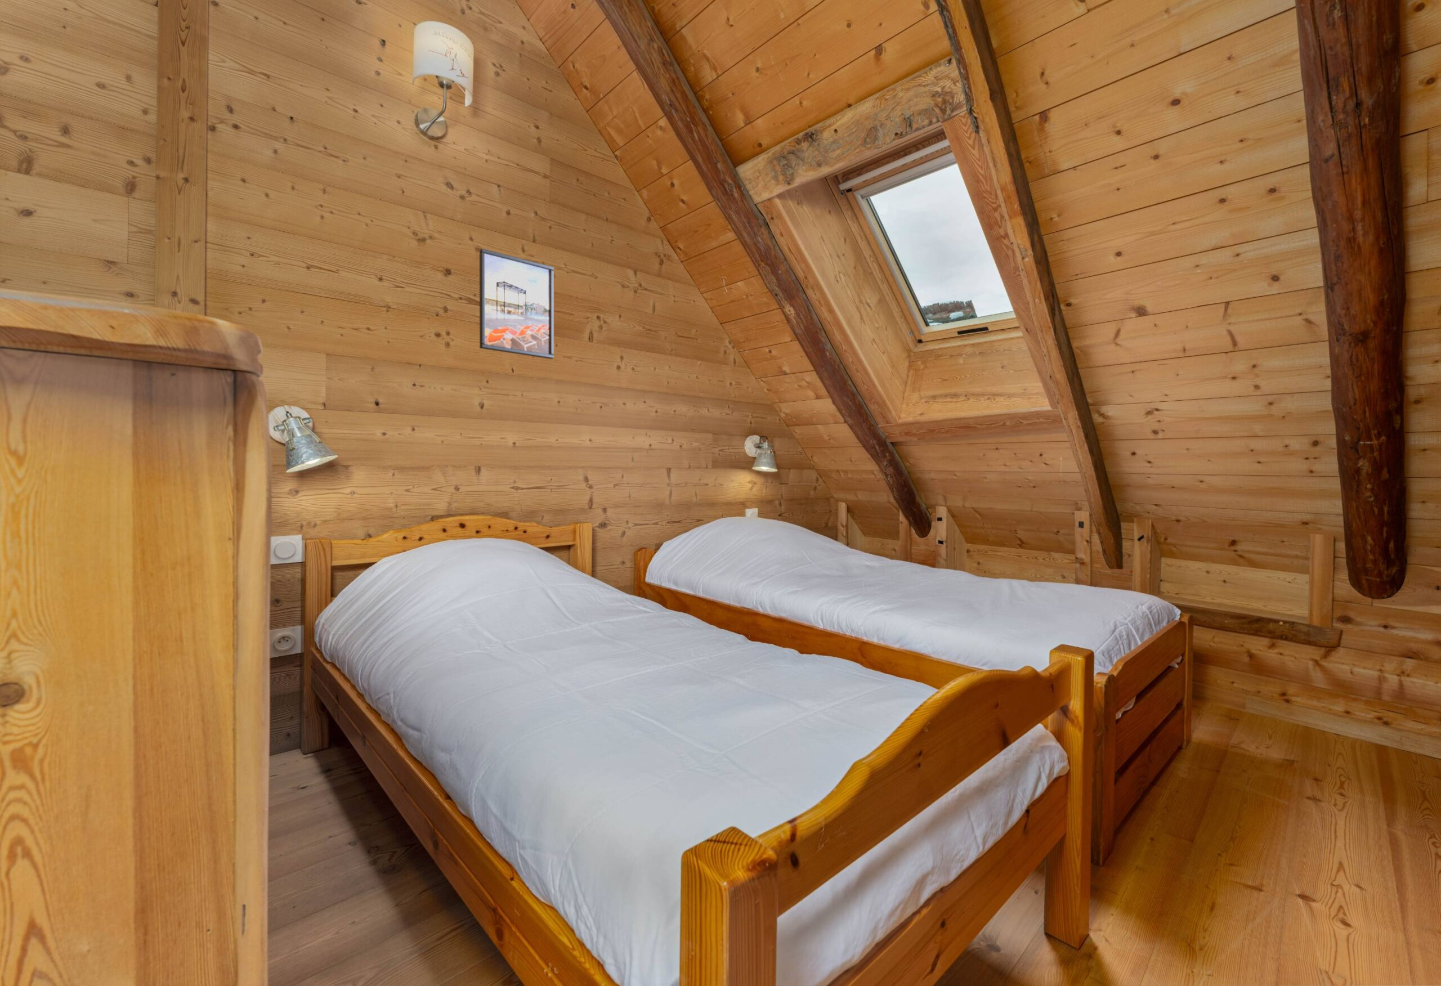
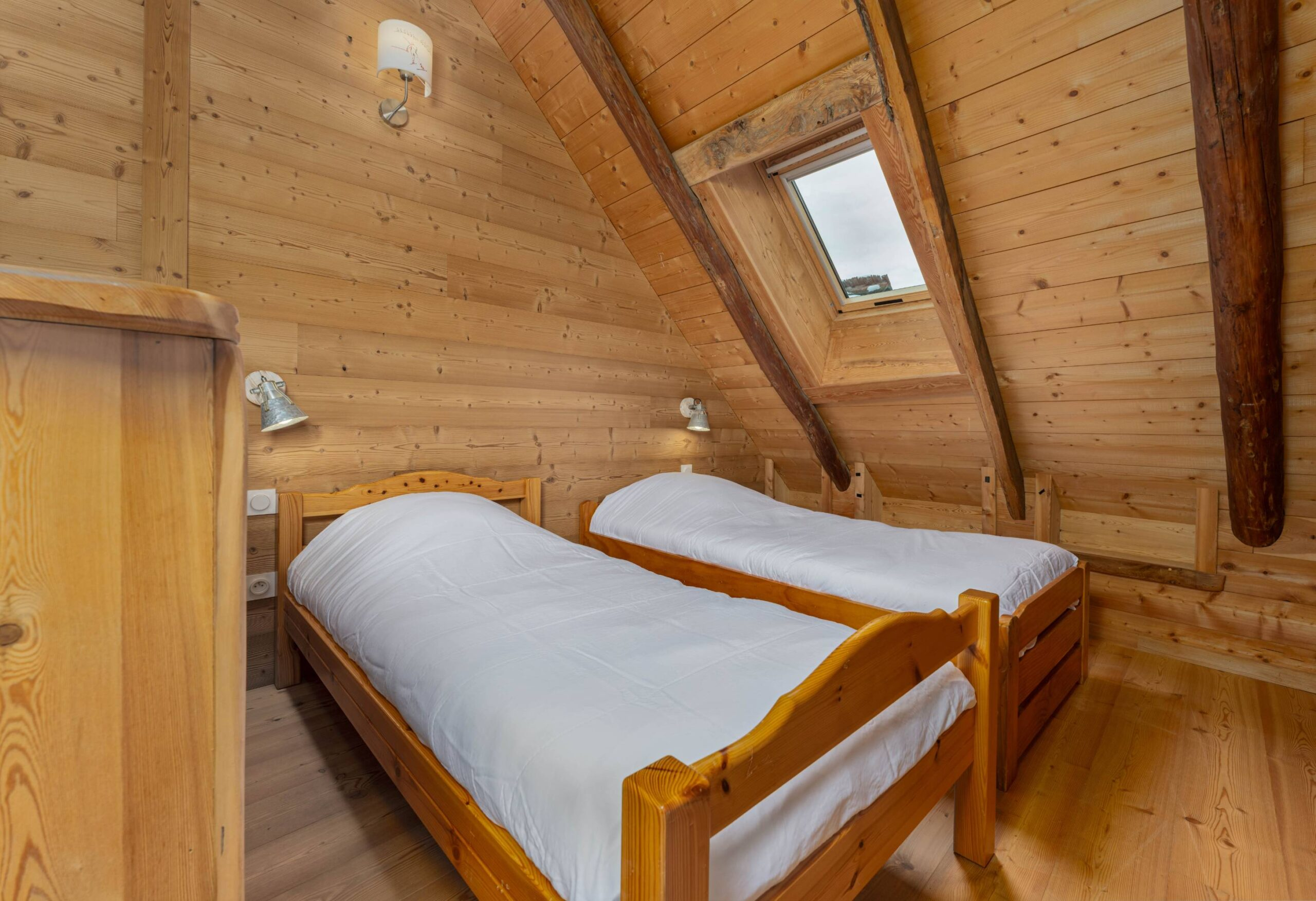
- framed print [479,247,554,360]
